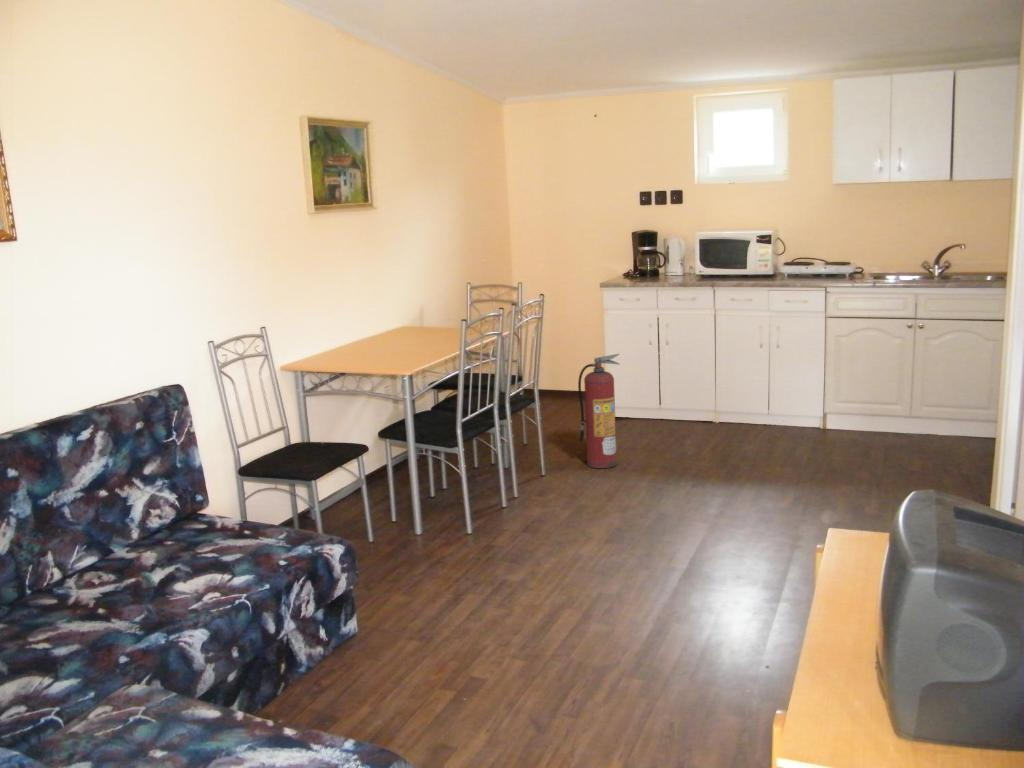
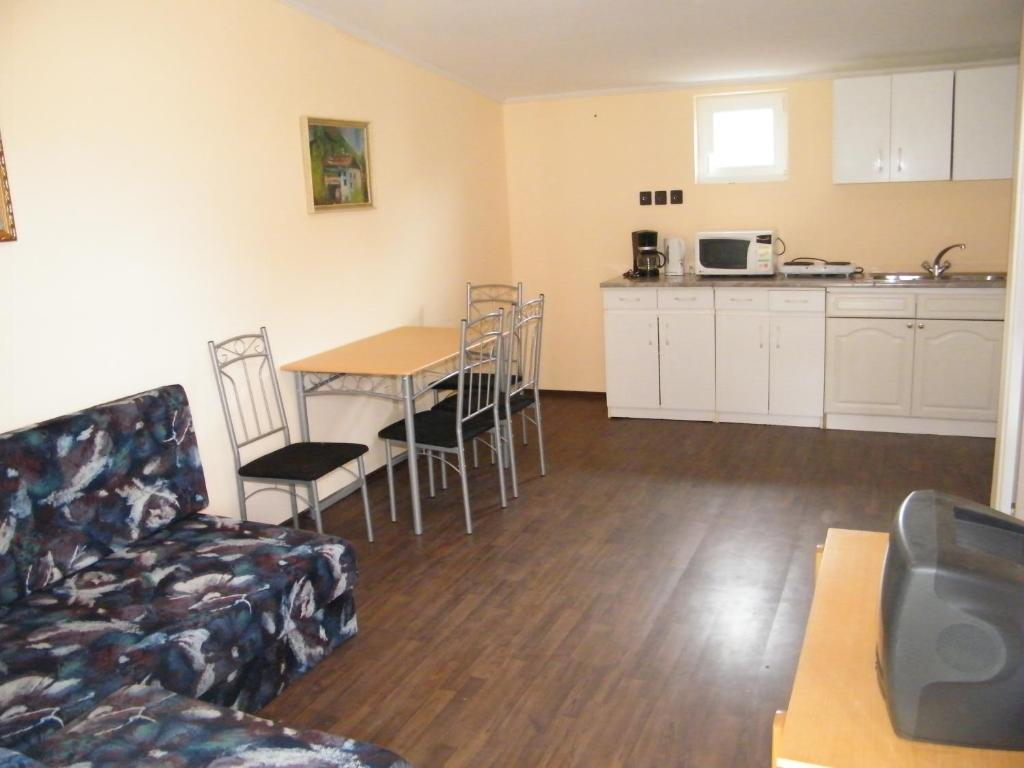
- fire extinguisher [577,353,621,469]
